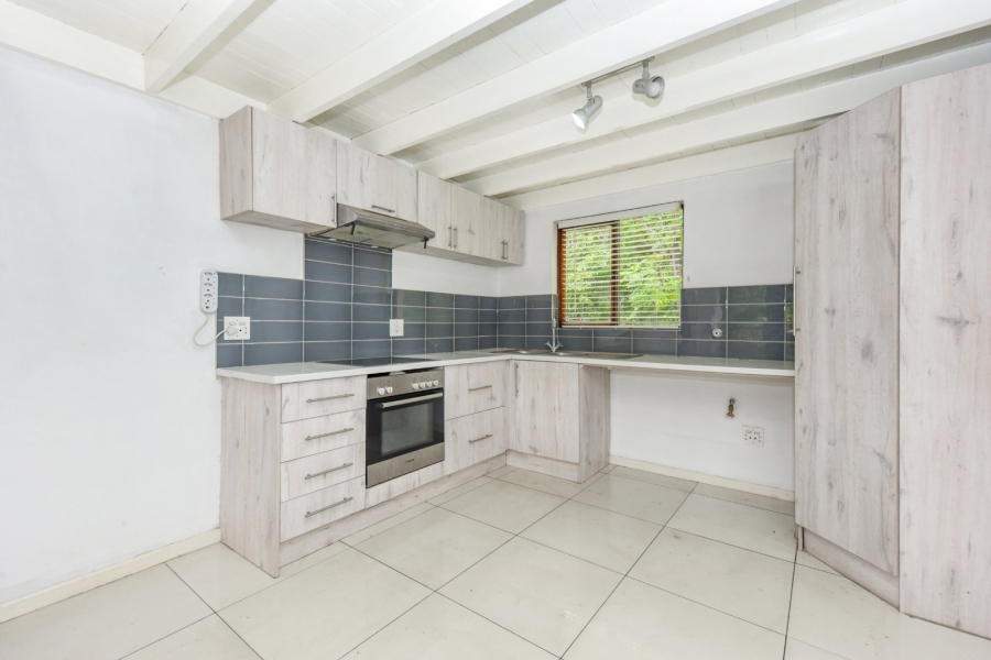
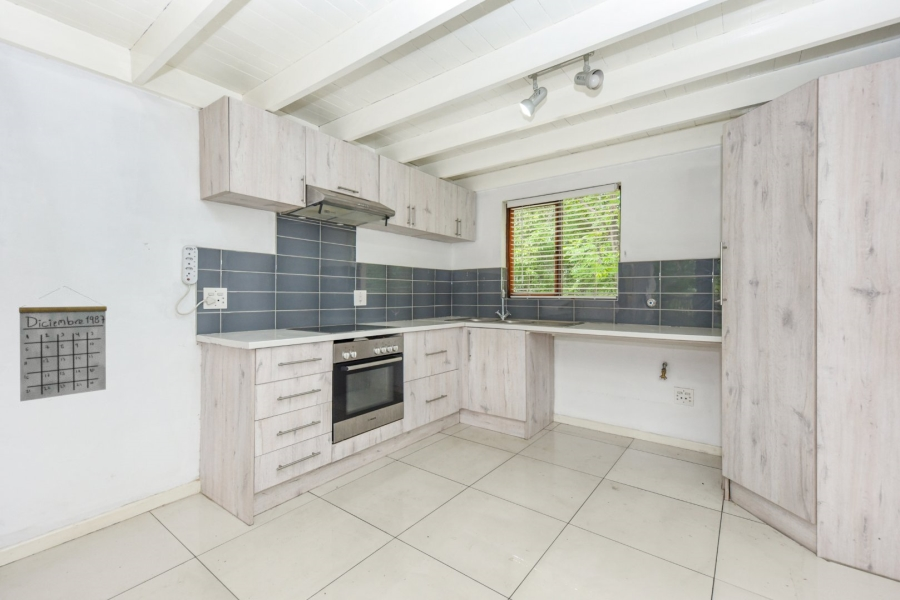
+ calendar [18,285,108,402]
